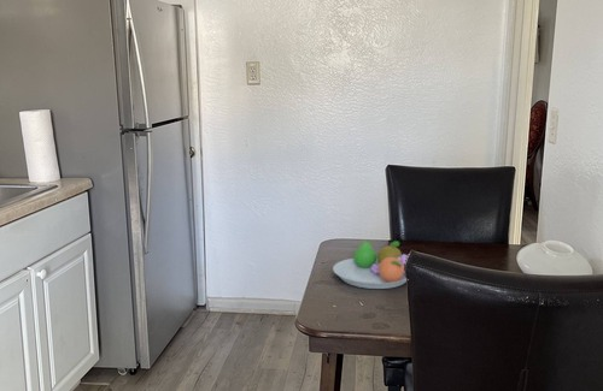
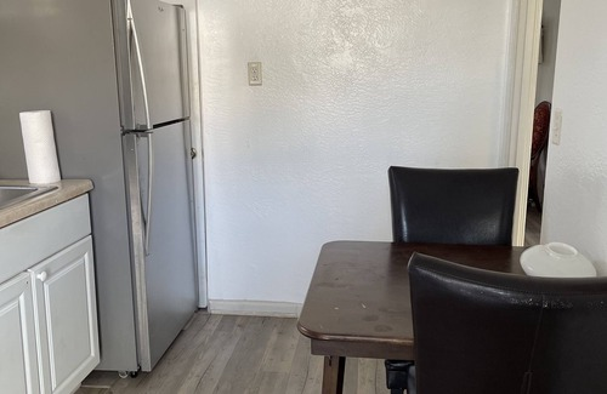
- fruit bowl [332,238,409,290]
